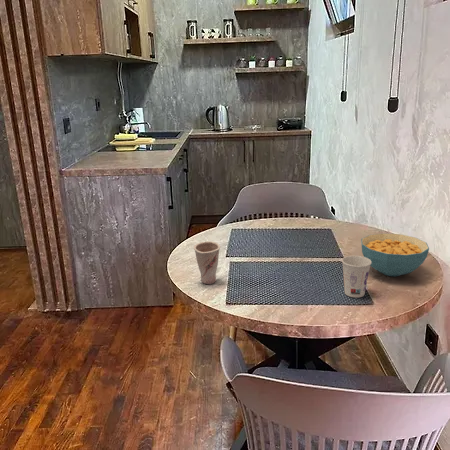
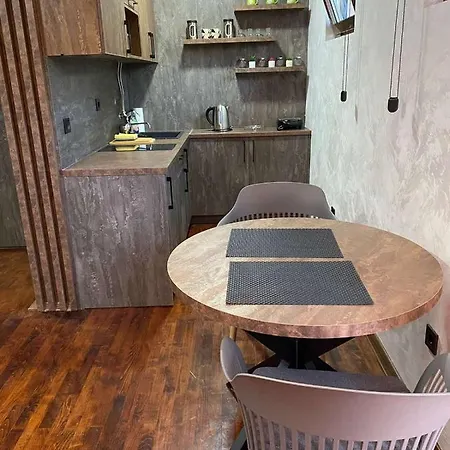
- cereal bowl [360,232,430,277]
- cup [341,255,372,299]
- cup [193,240,221,285]
